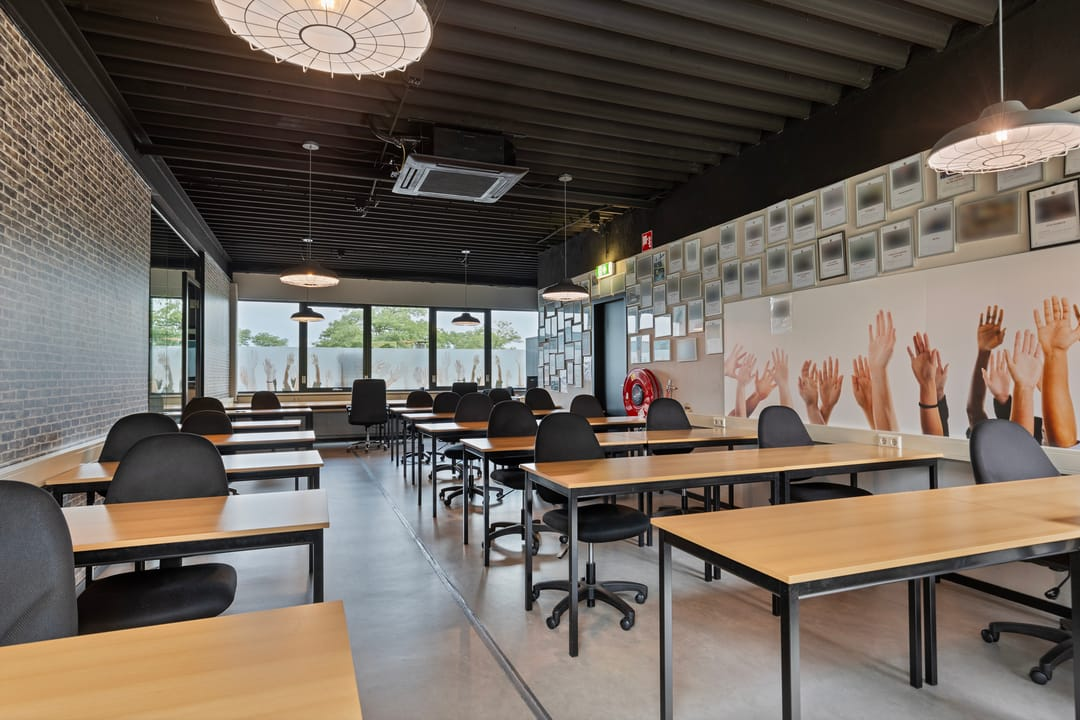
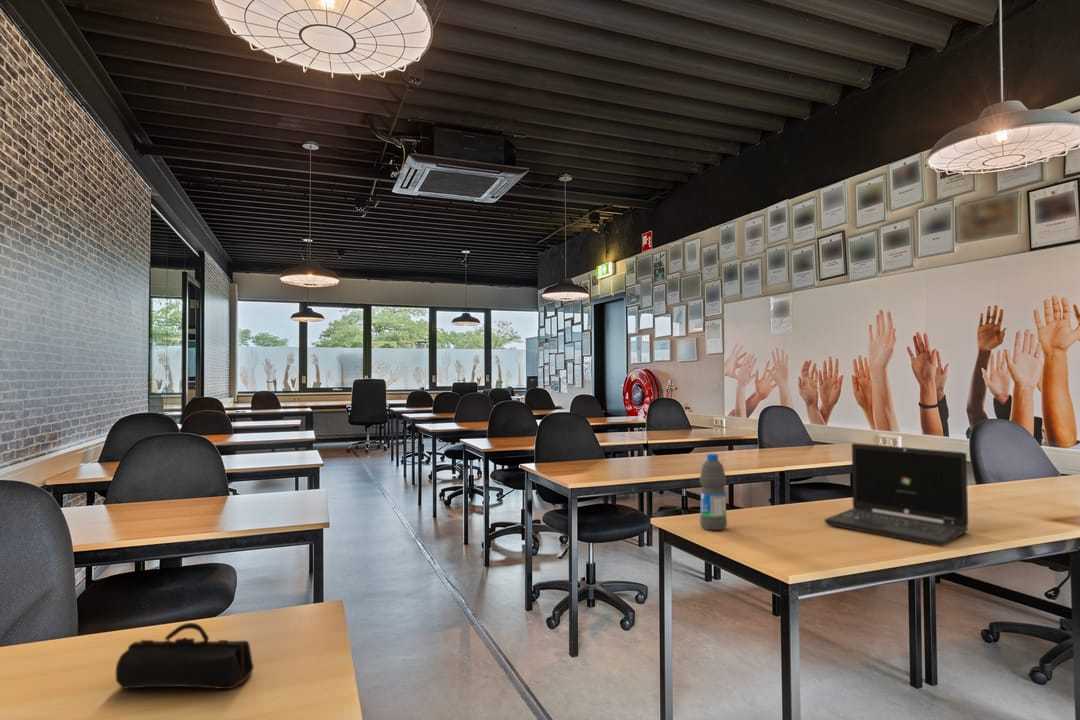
+ water bottle [699,453,728,532]
+ laptop [824,442,969,548]
+ pencil case [115,622,255,690]
